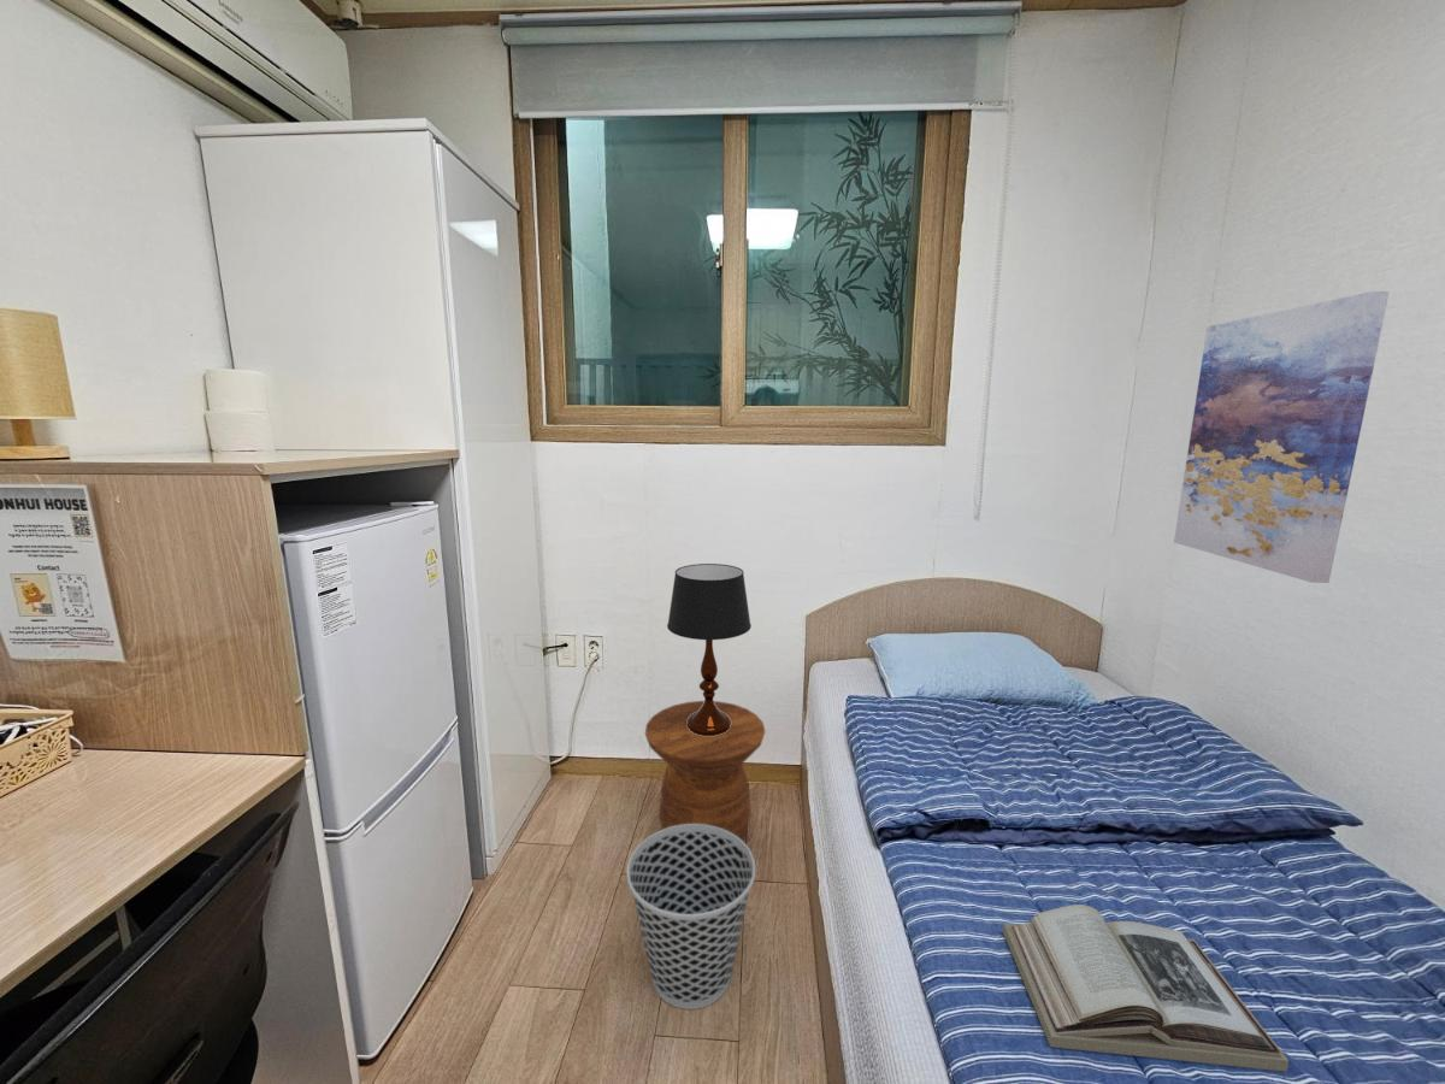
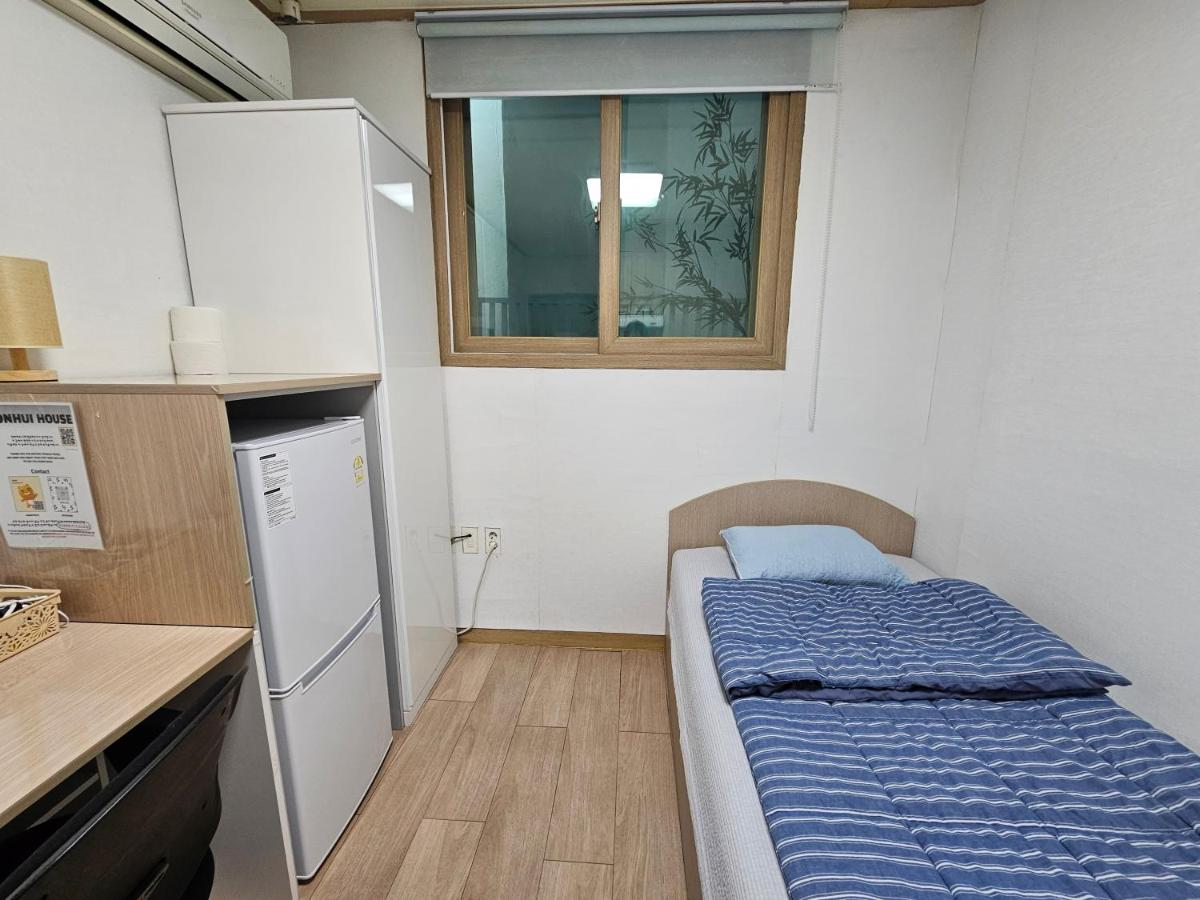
- side table [644,700,766,842]
- wall art [1173,290,1391,584]
- book [1002,903,1290,1072]
- wastebasket [626,824,756,1011]
- table lamp [666,562,753,736]
